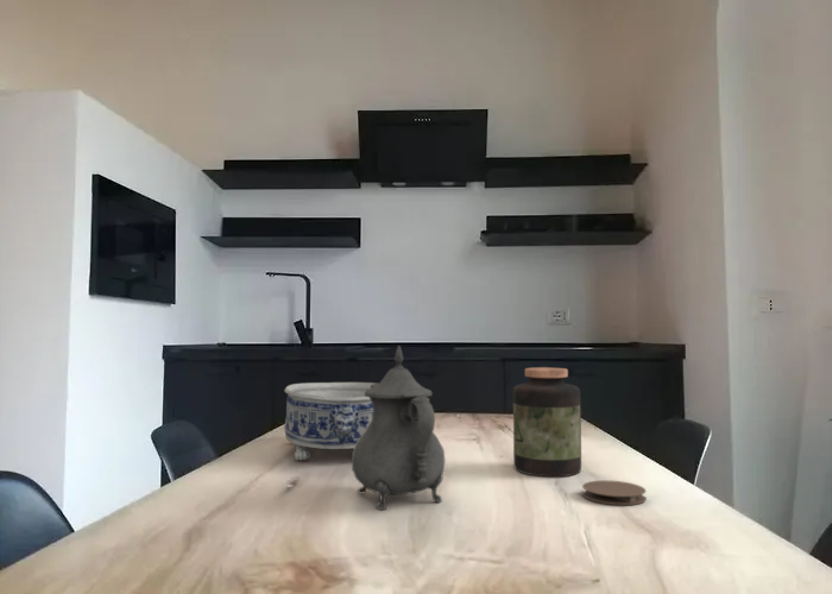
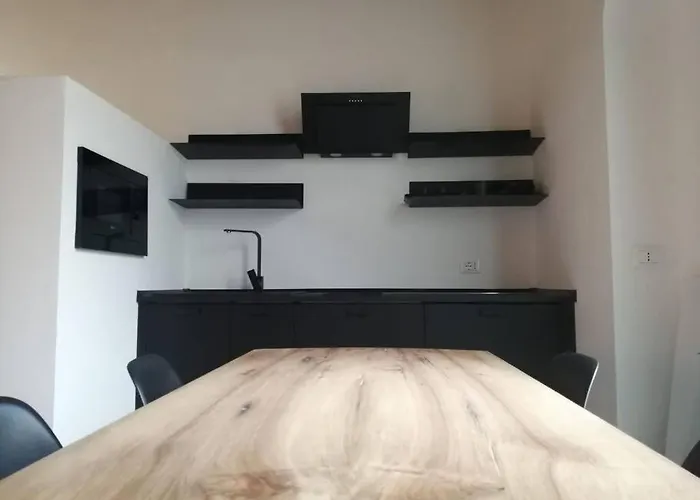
- jar [512,366,582,478]
- decorative bowl [284,381,374,462]
- teapot [351,345,446,511]
- coaster [581,479,648,506]
